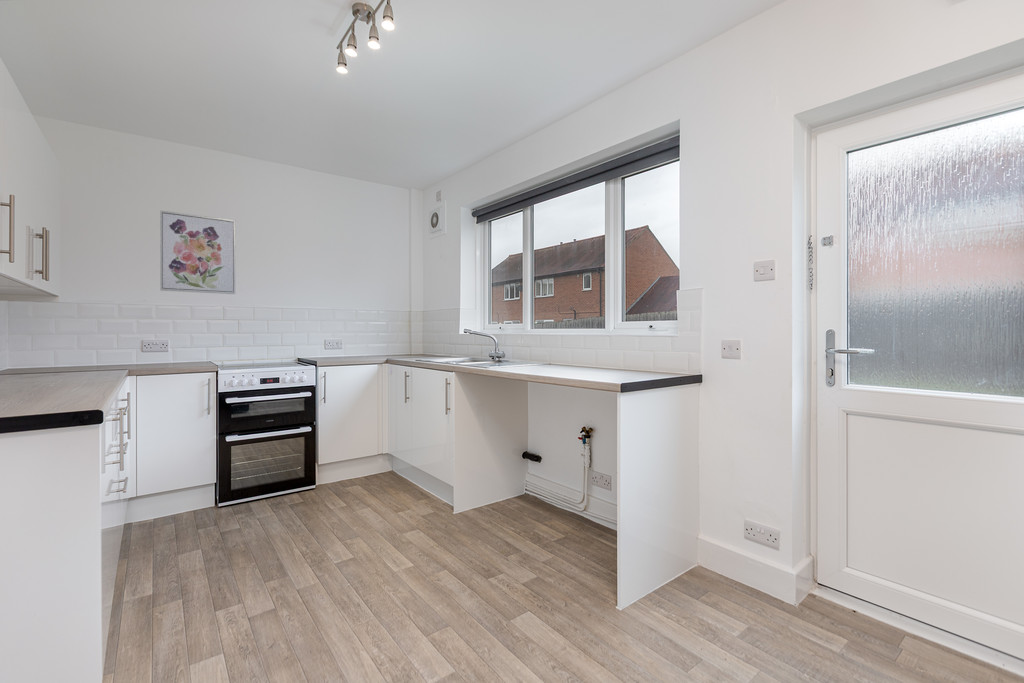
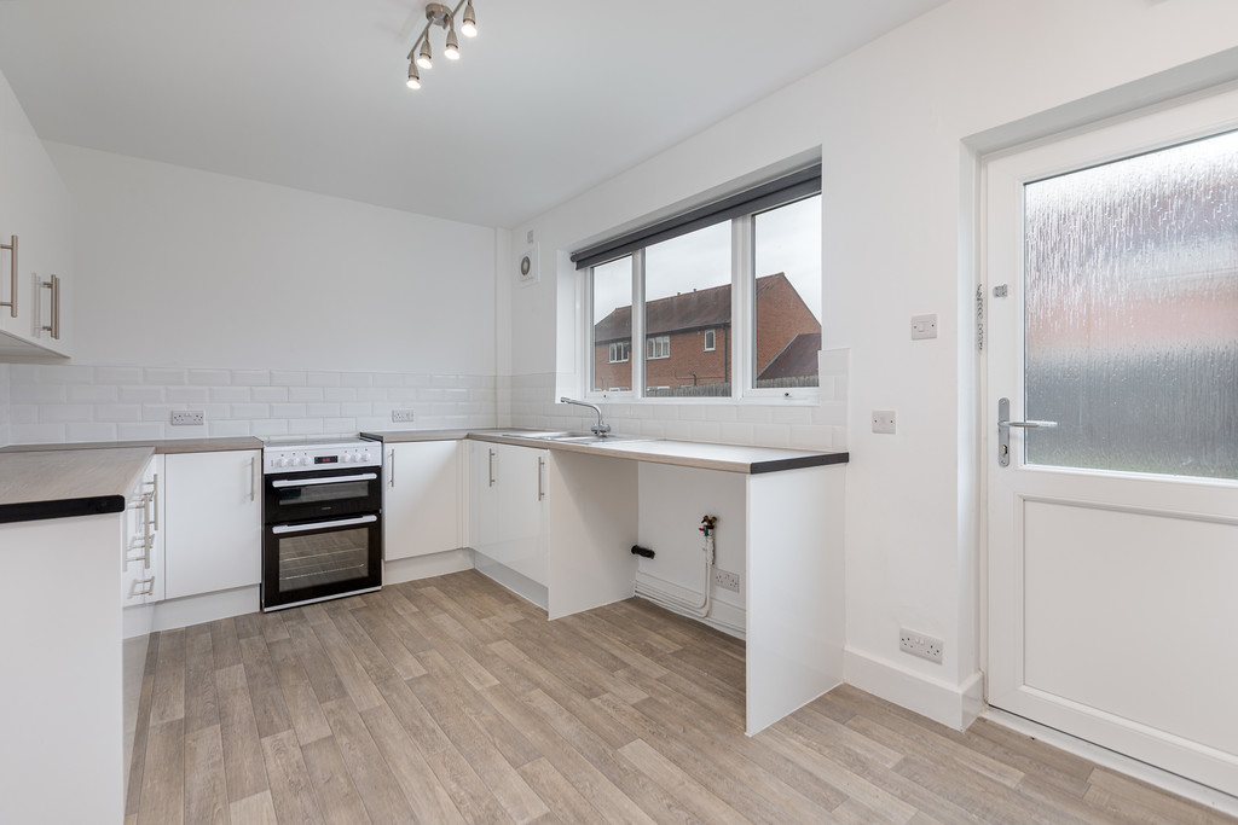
- wall art [159,209,236,295]
